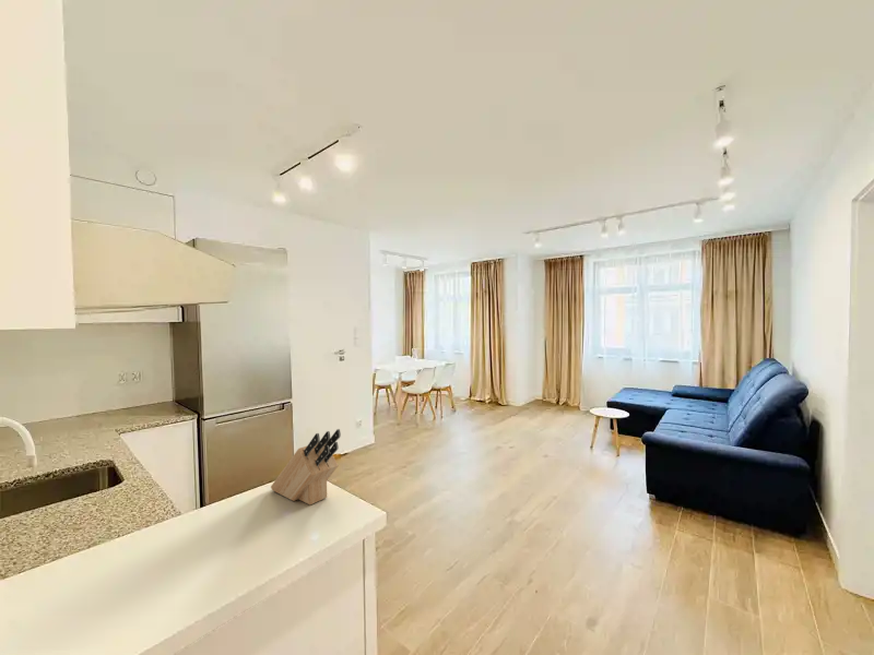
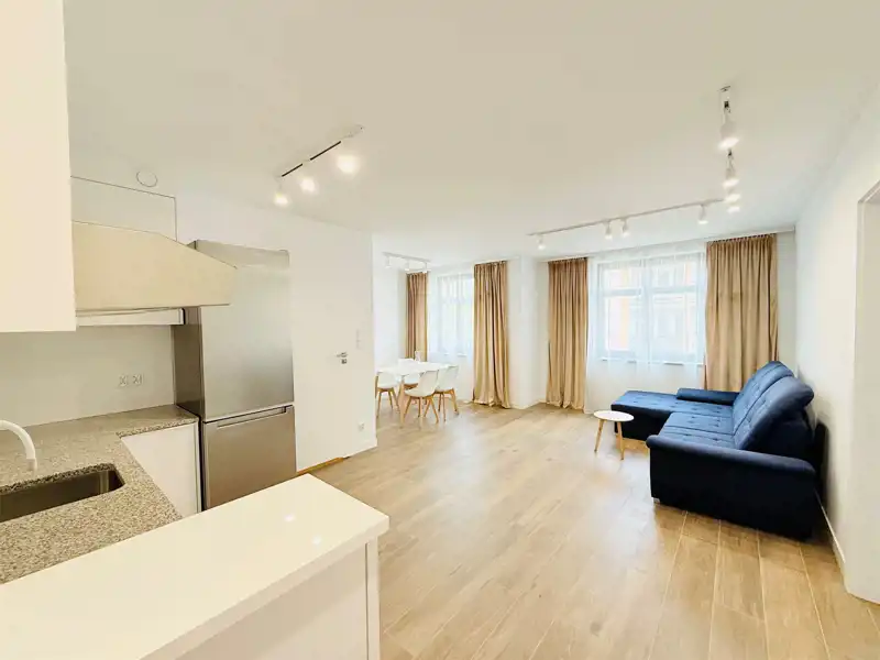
- knife block [270,428,342,505]
